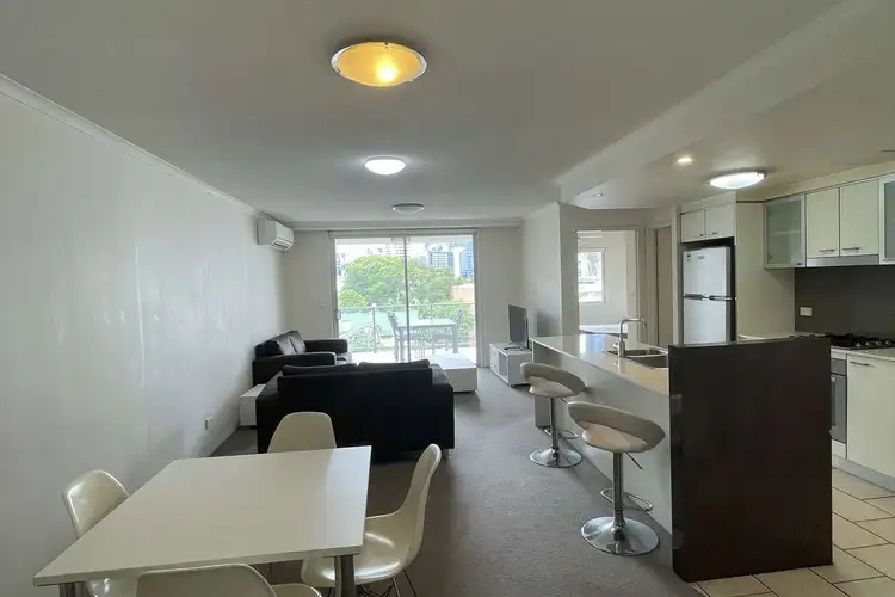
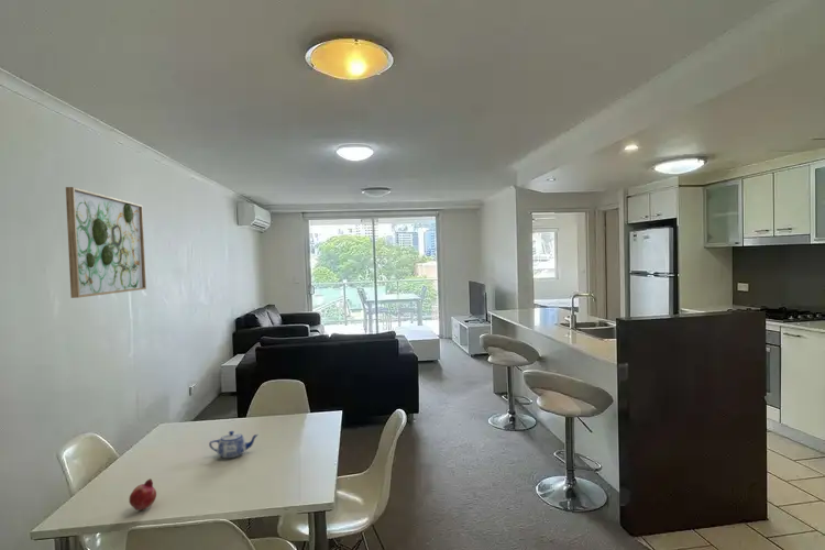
+ teapot [208,430,260,459]
+ wall art [65,186,147,299]
+ fruit [129,477,157,512]
